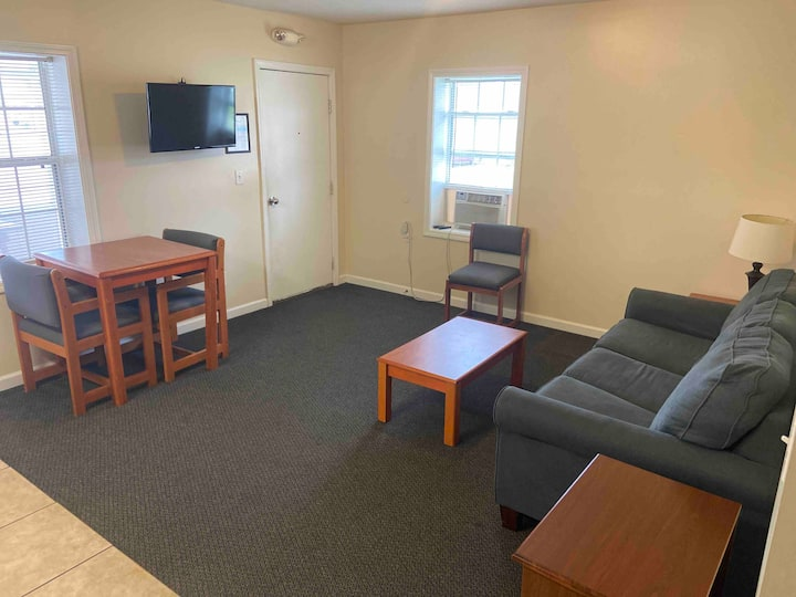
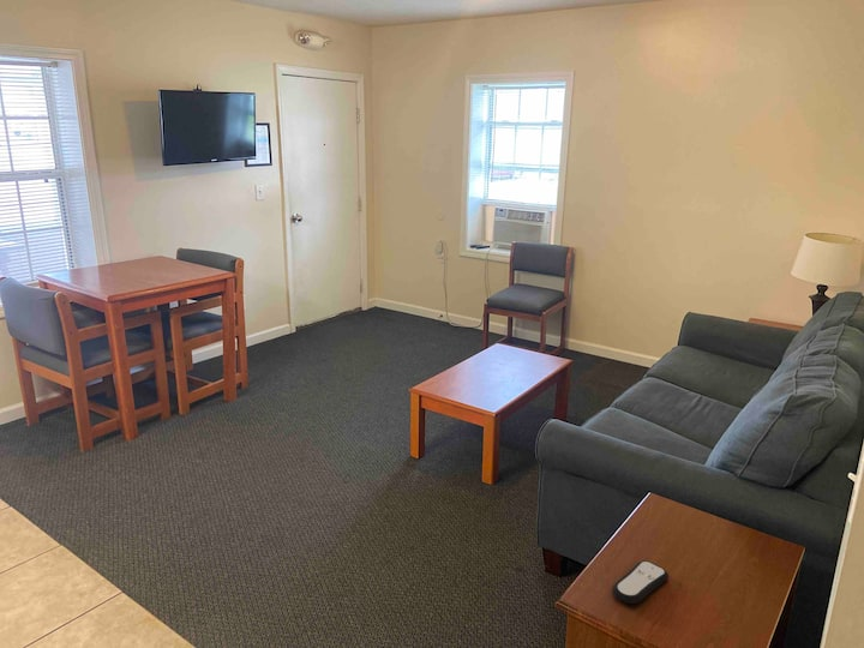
+ remote control [611,559,670,605]
